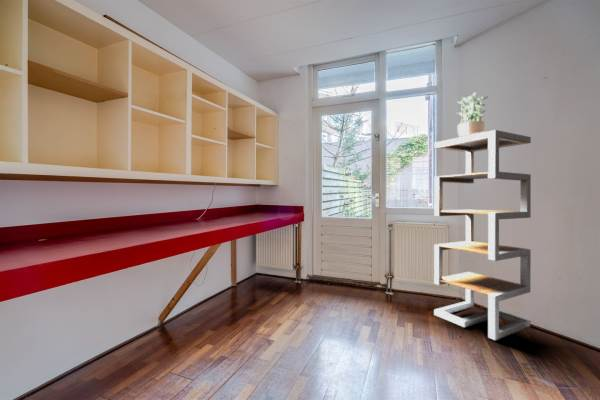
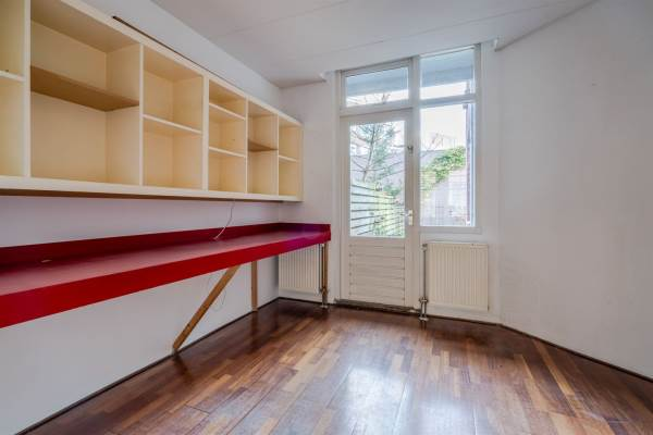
- potted plant [456,91,490,137]
- shelving unit [433,129,532,341]
